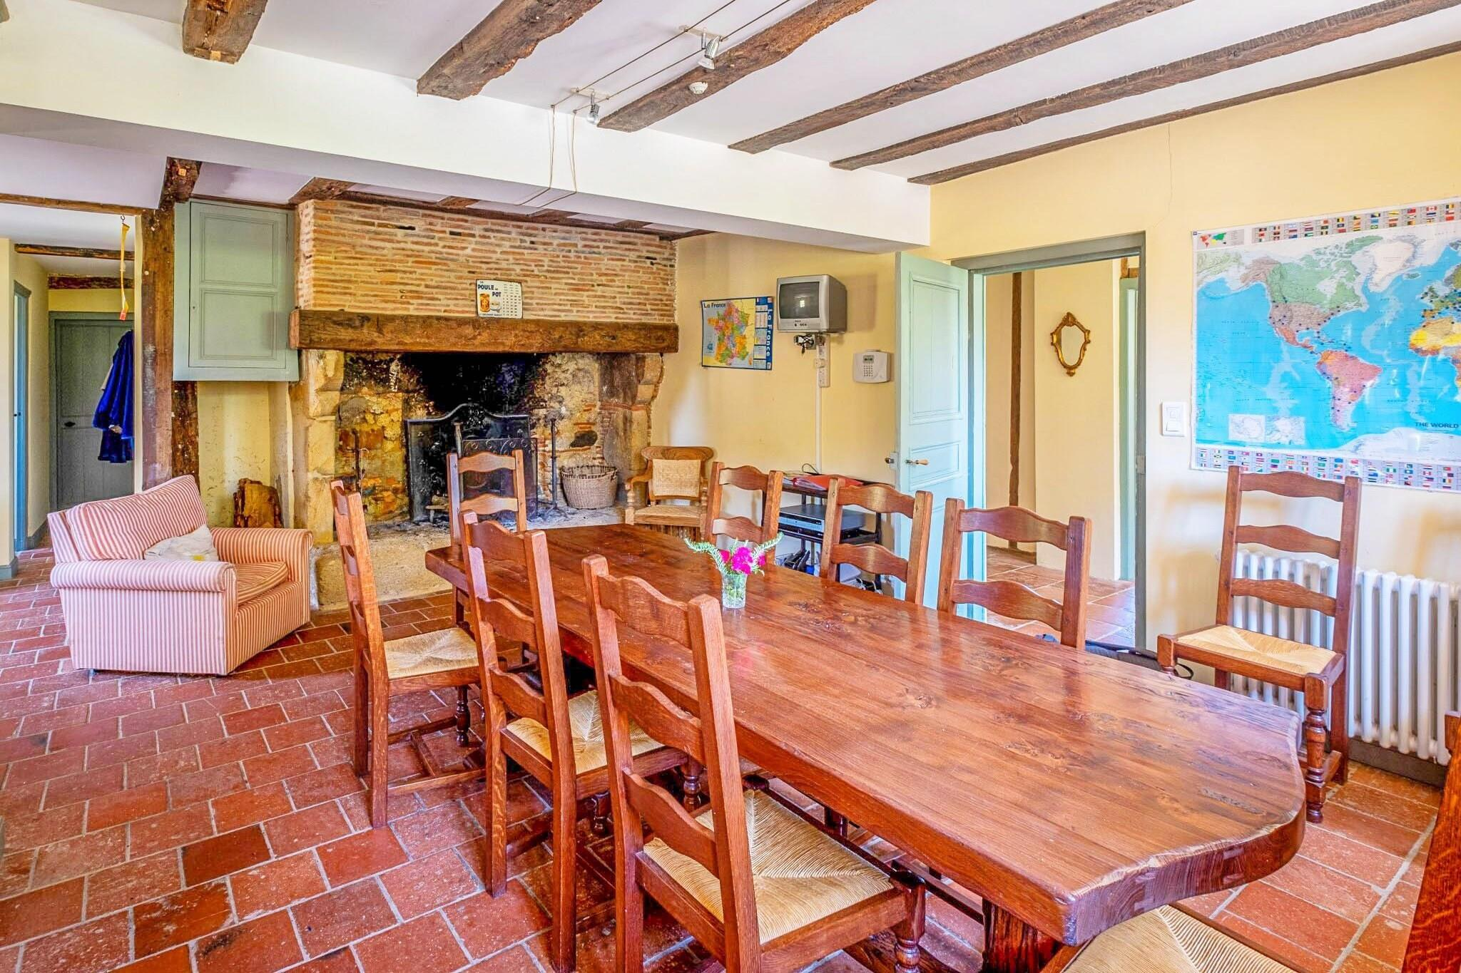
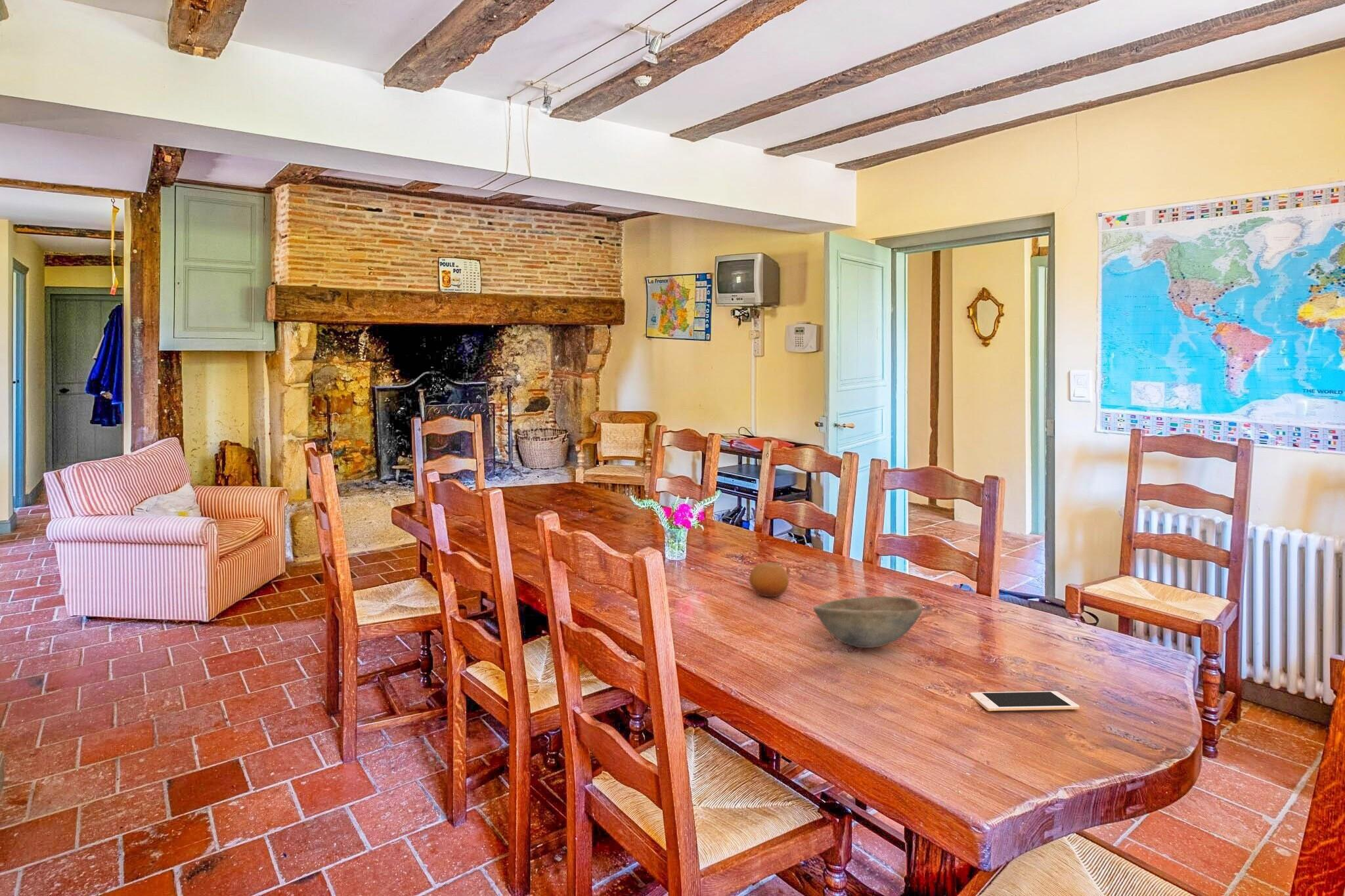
+ fruit [749,562,789,597]
+ cell phone [969,691,1080,712]
+ bowl [813,595,923,649]
